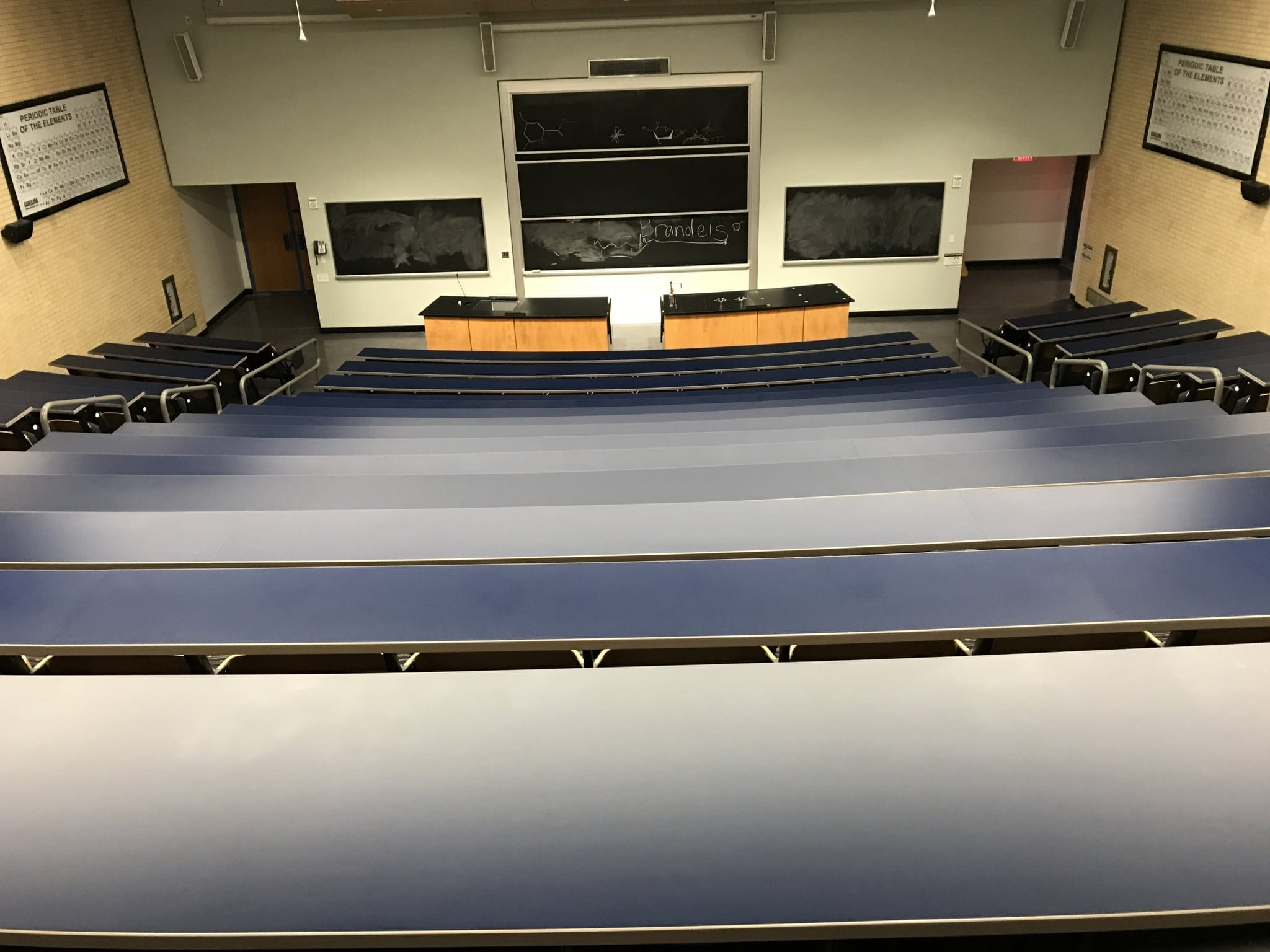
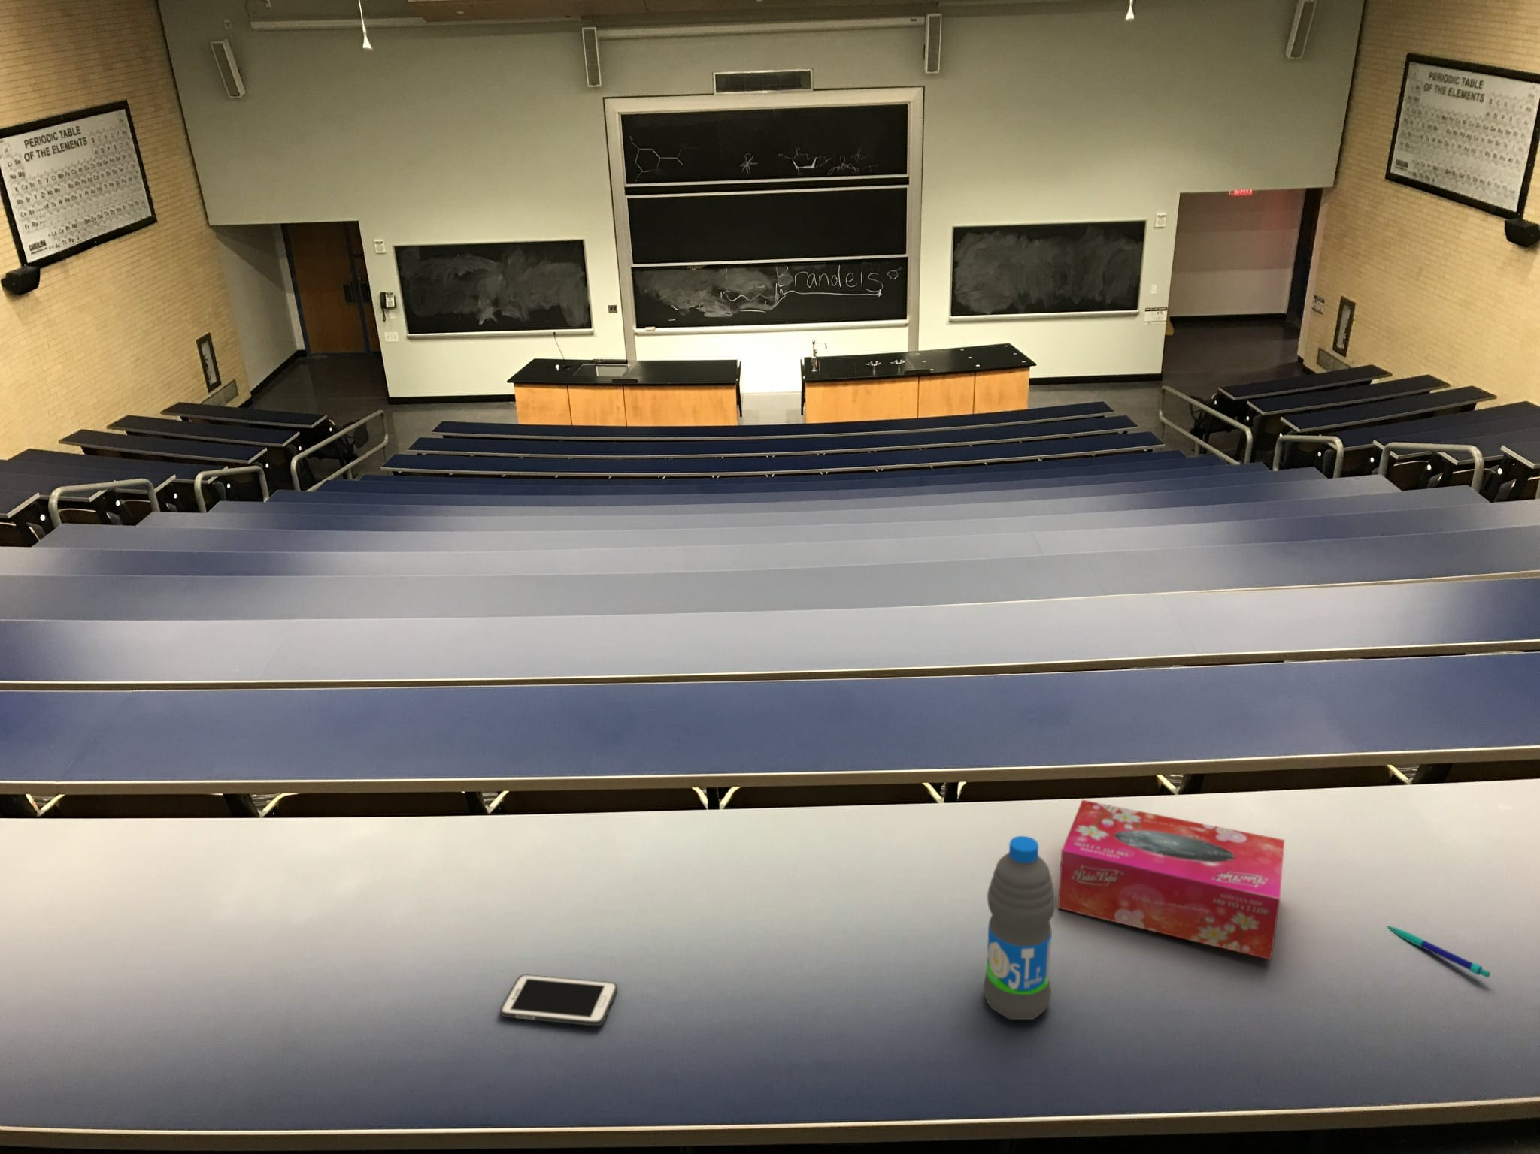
+ pen [1385,925,1491,979]
+ water bottle [982,835,1056,1021]
+ tissue box [1057,799,1285,961]
+ cell phone [500,975,618,1027]
